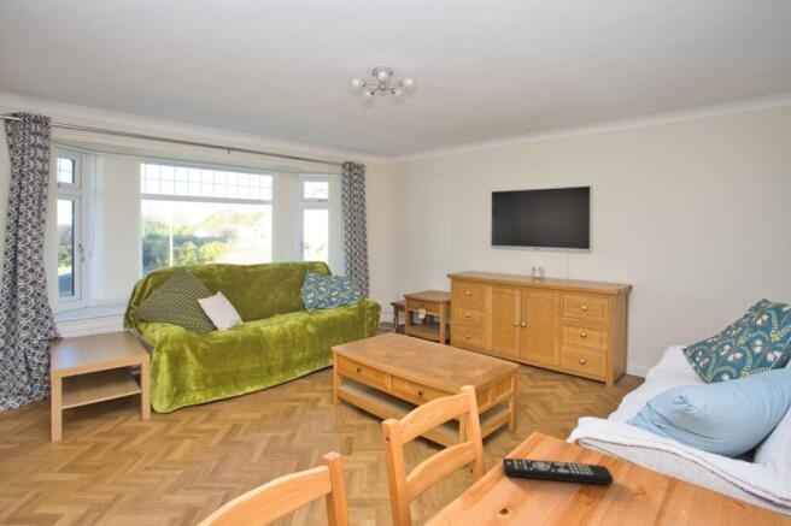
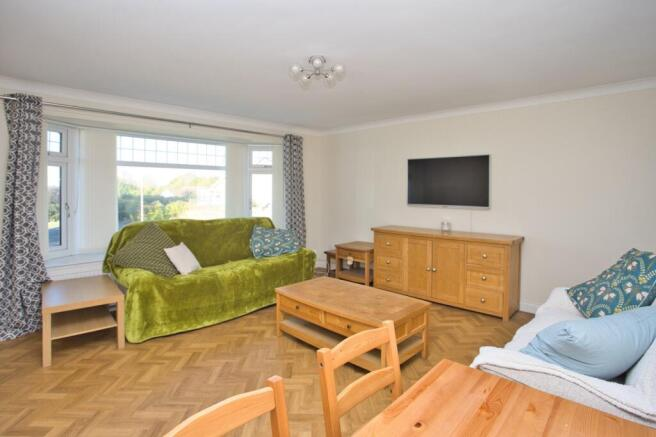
- remote control [502,457,614,485]
